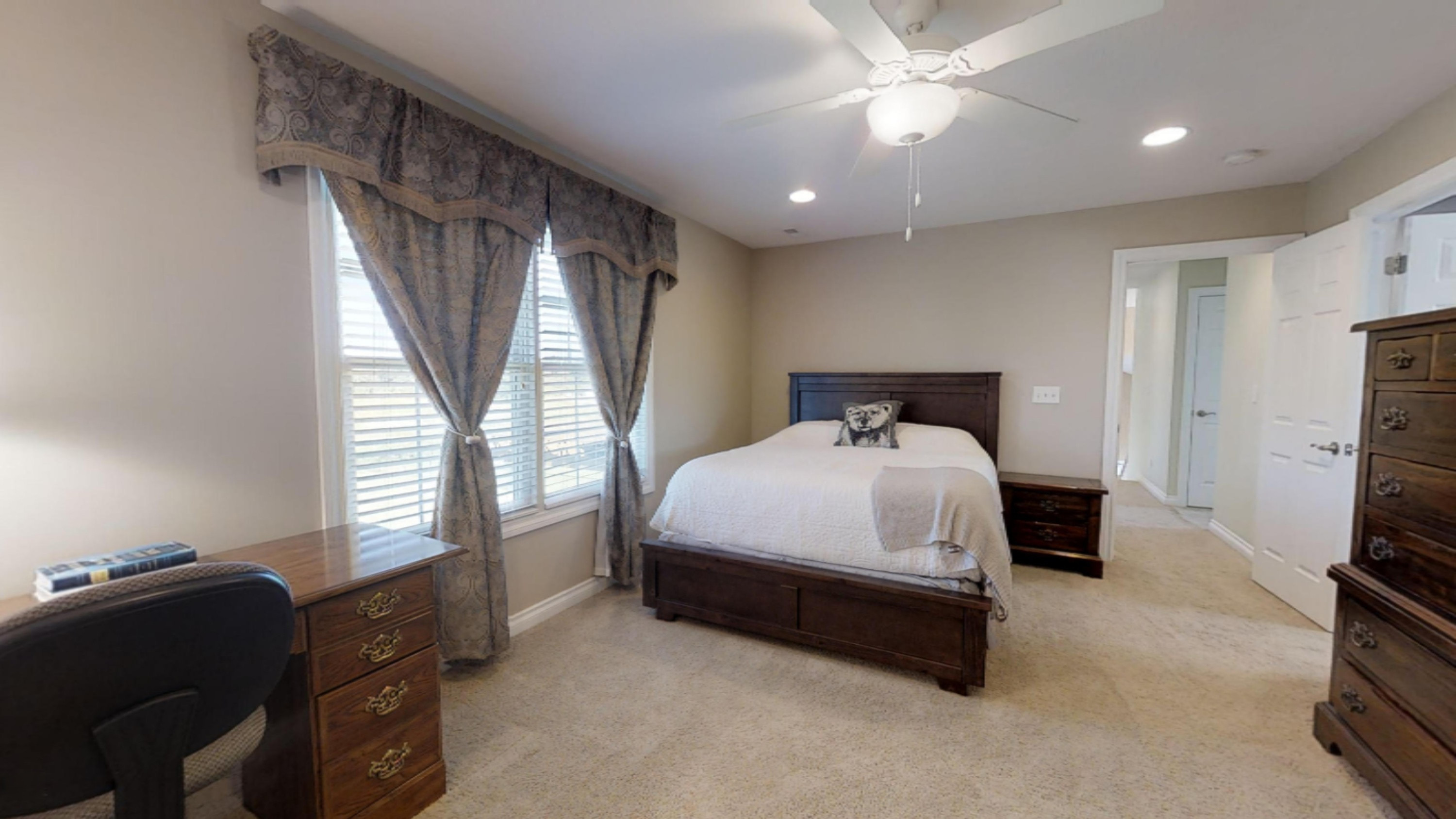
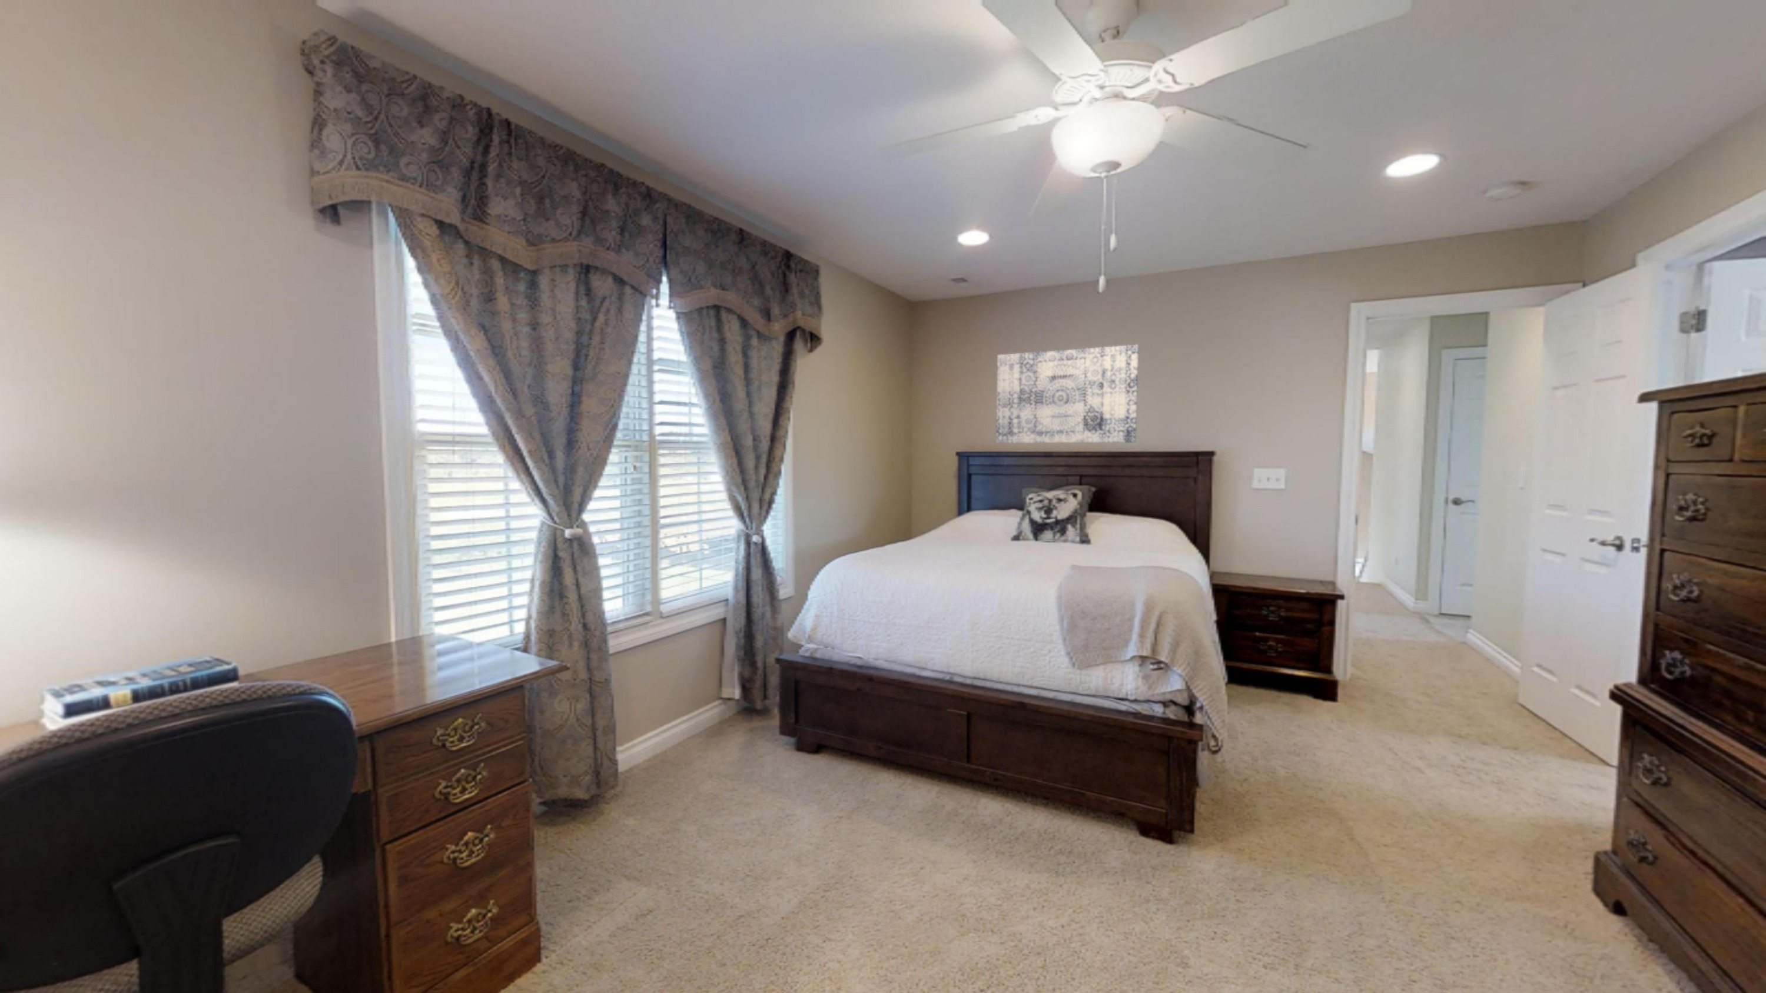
+ wall art [996,344,1139,444]
